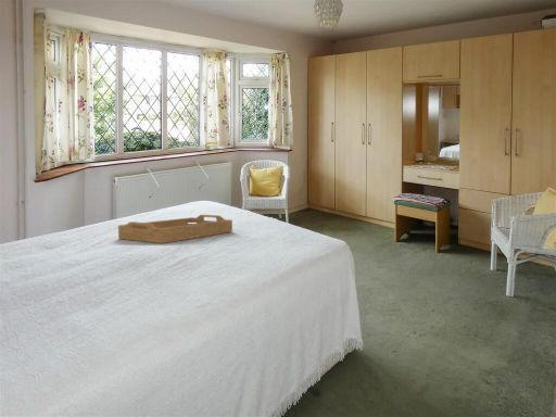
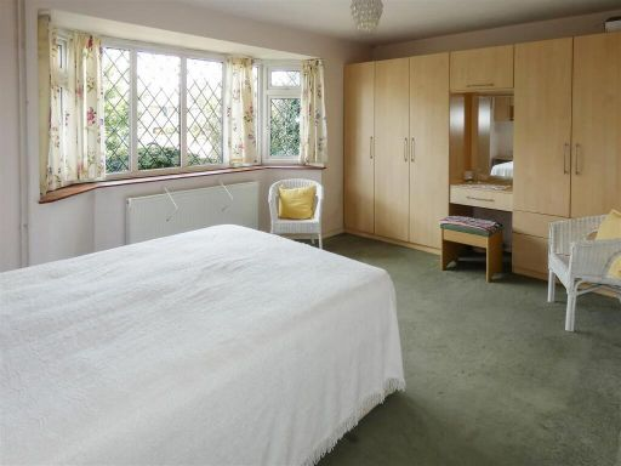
- serving tray [117,214,233,244]
